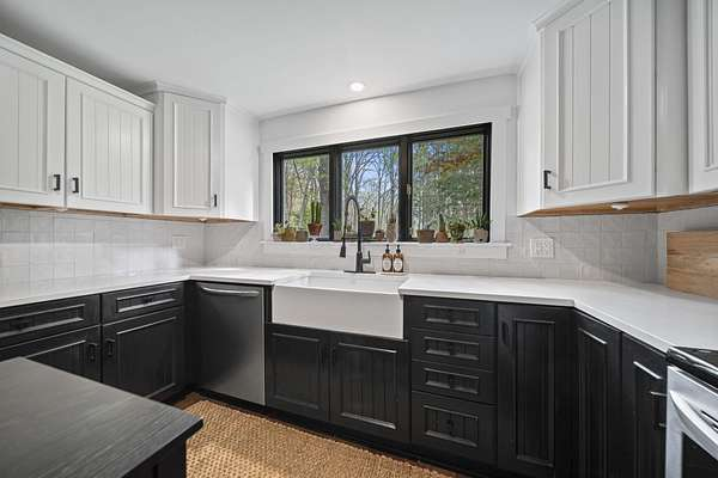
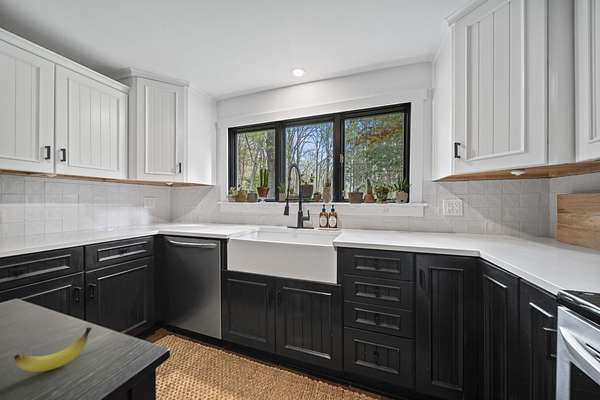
+ banana [13,326,93,373]
